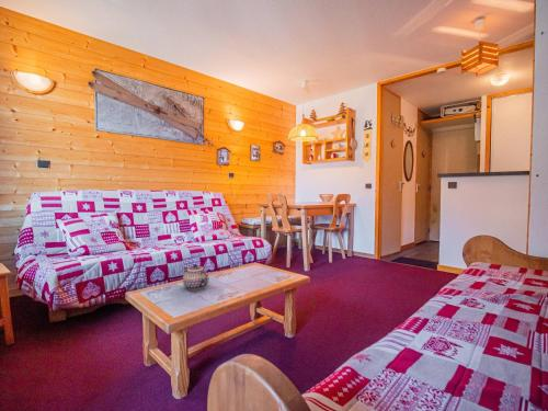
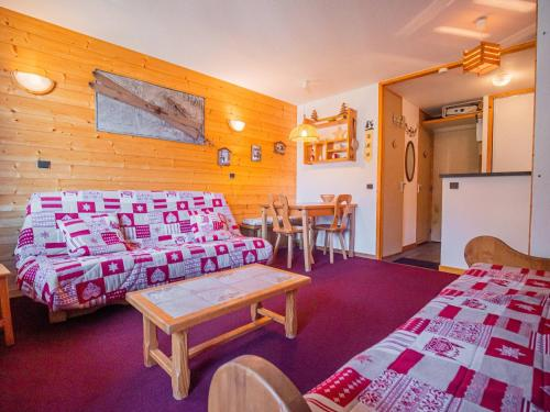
- teapot [182,263,210,292]
